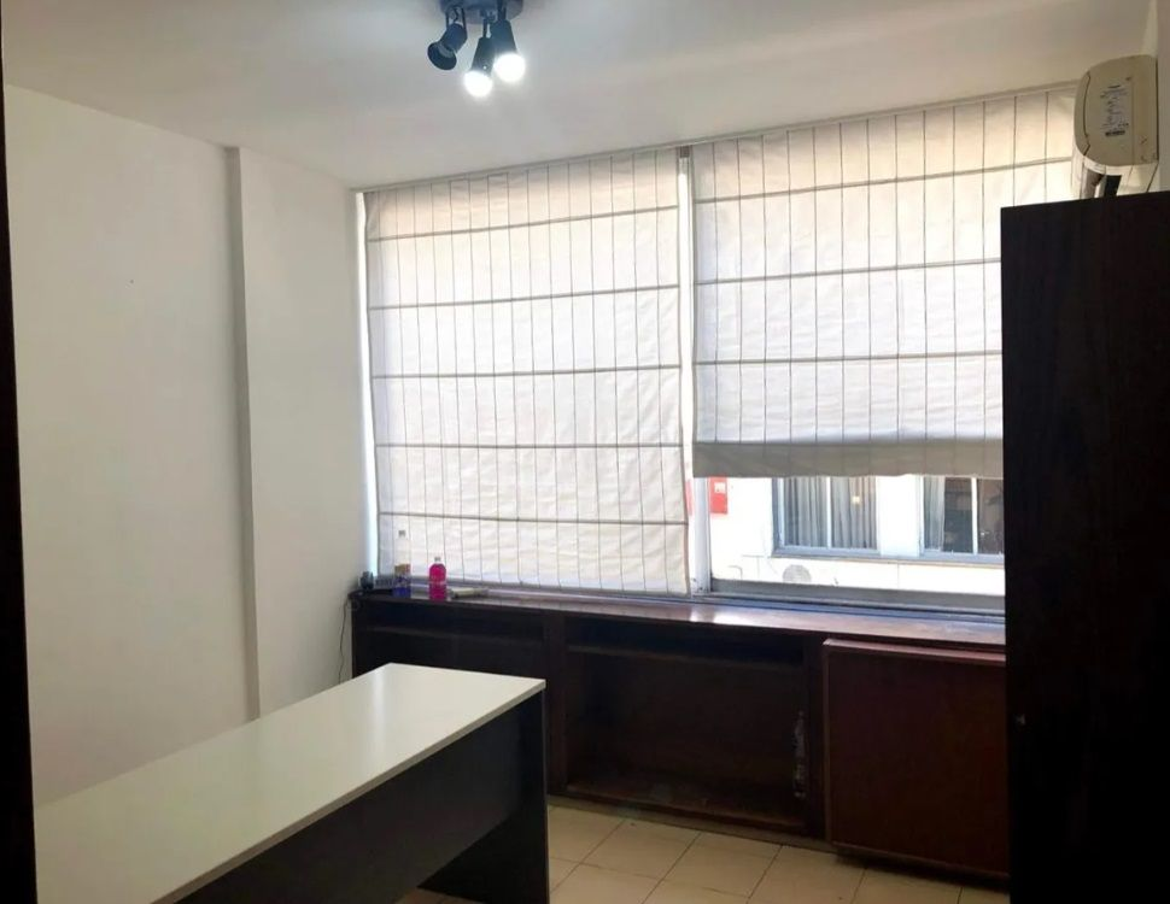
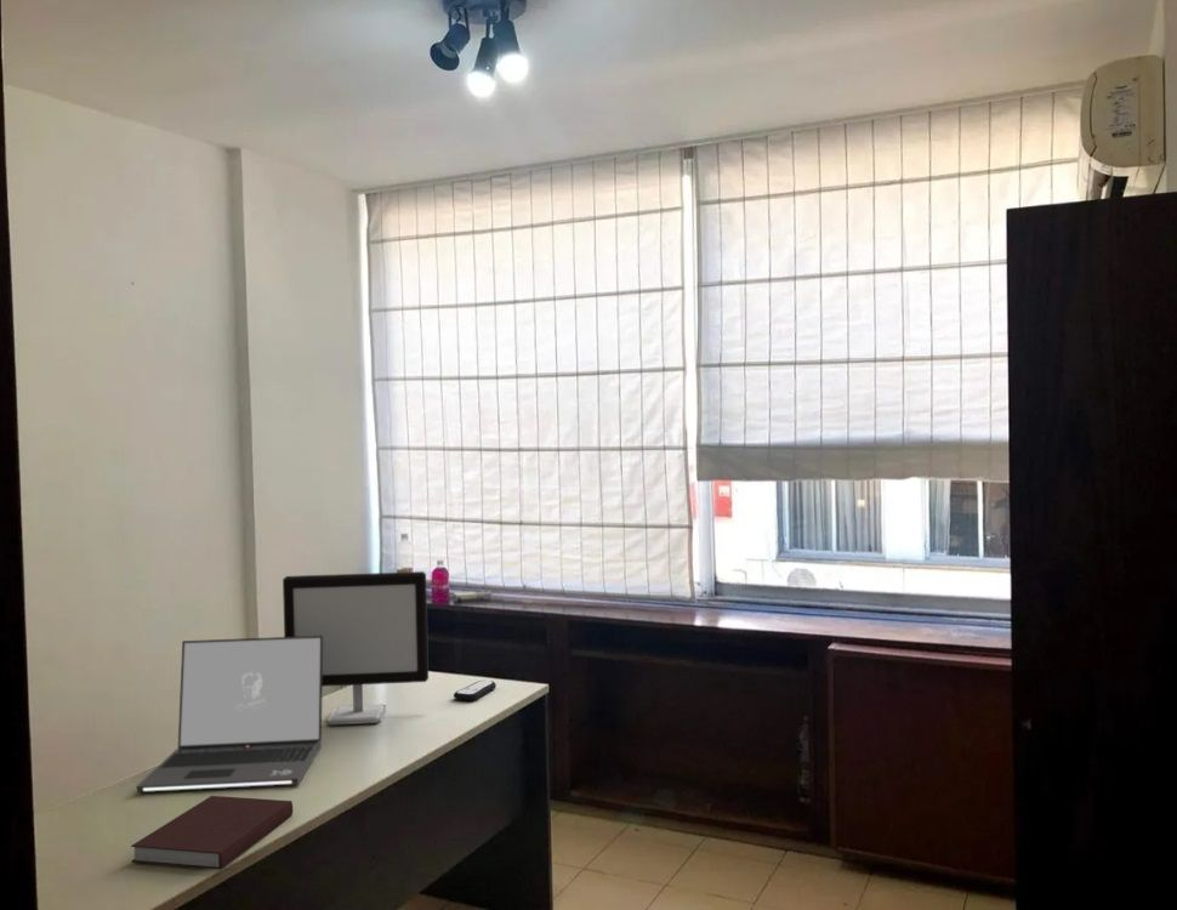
+ computer monitor [282,570,430,726]
+ remote control [453,679,497,701]
+ laptop [135,636,324,794]
+ notebook [130,795,294,871]
